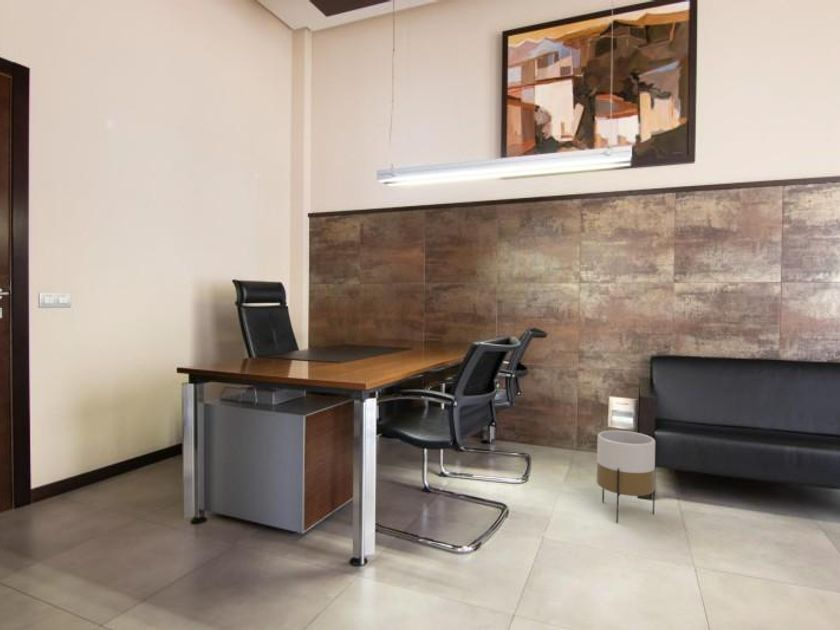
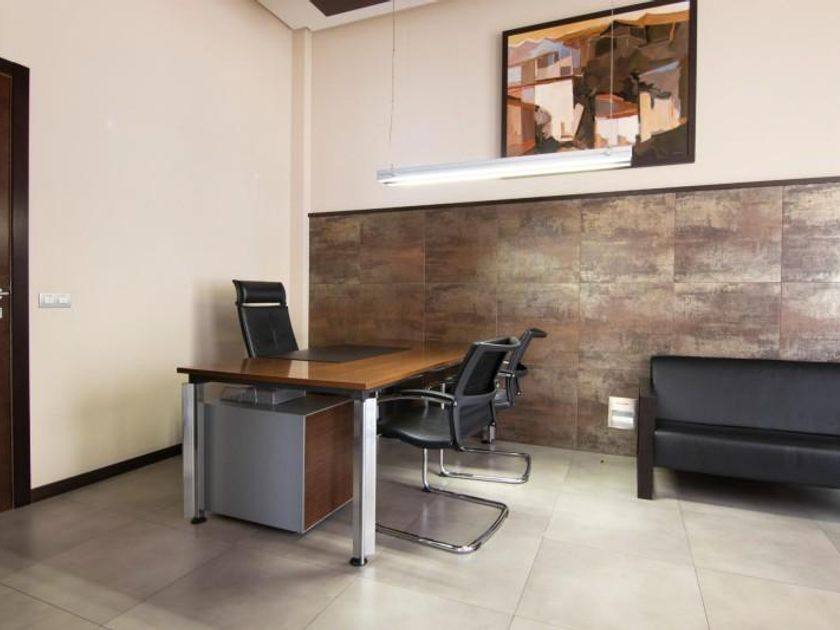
- planter [596,429,656,524]
